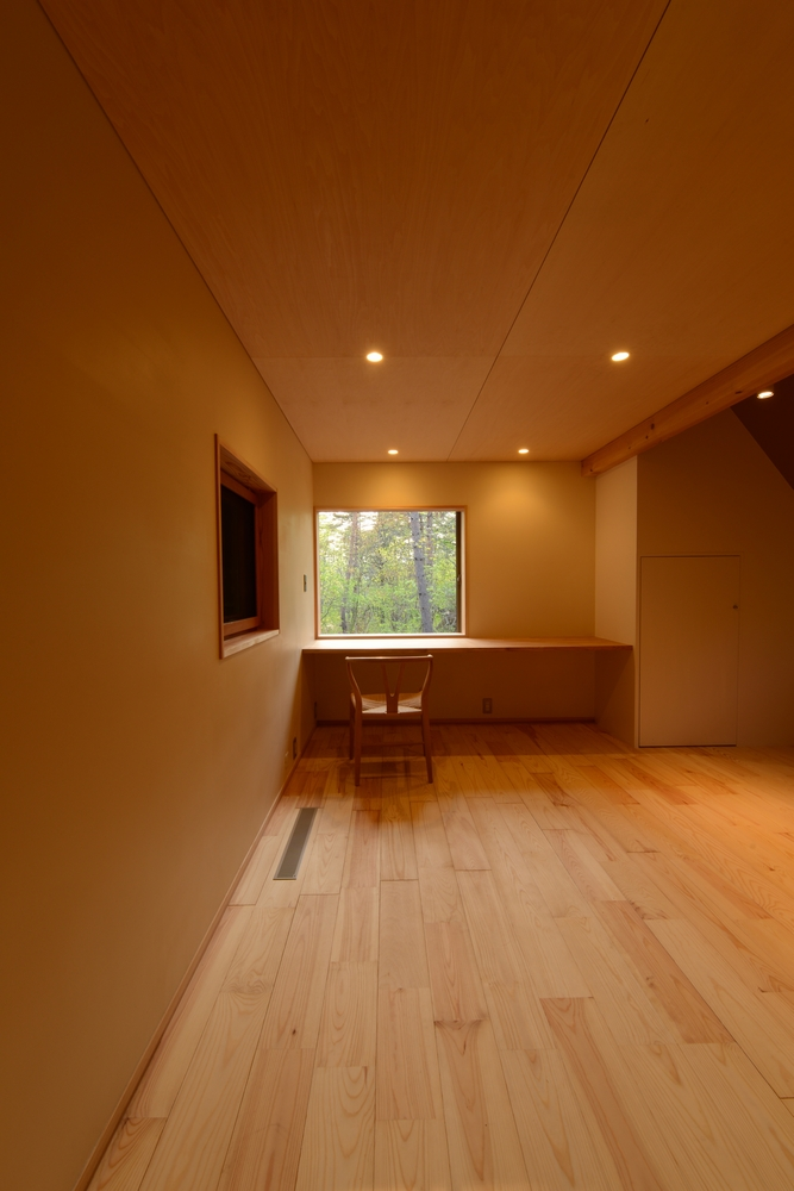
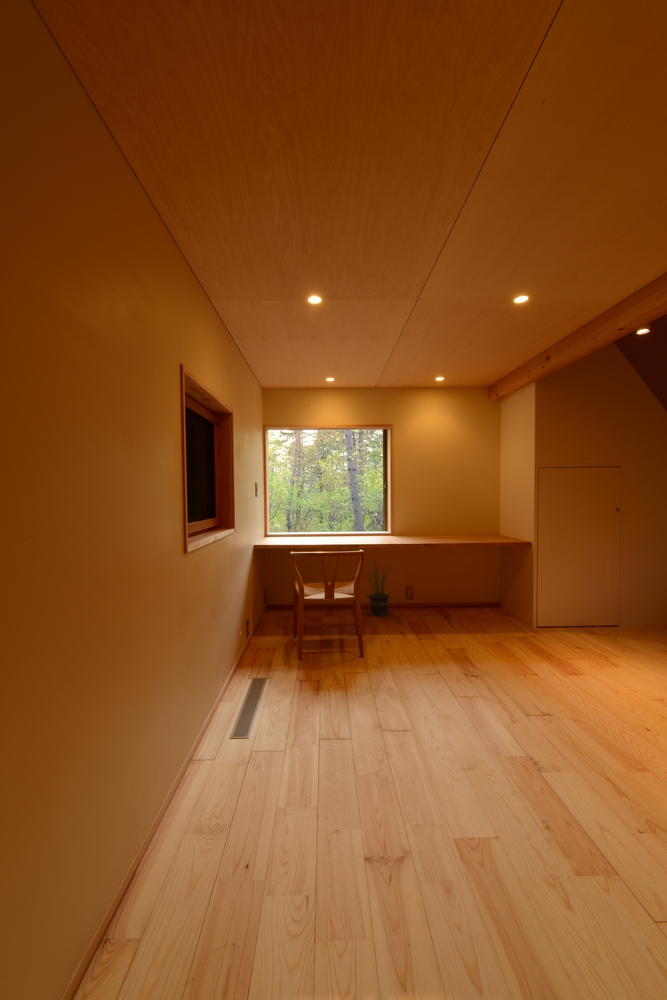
+ potted plant [363,560,396,617]
